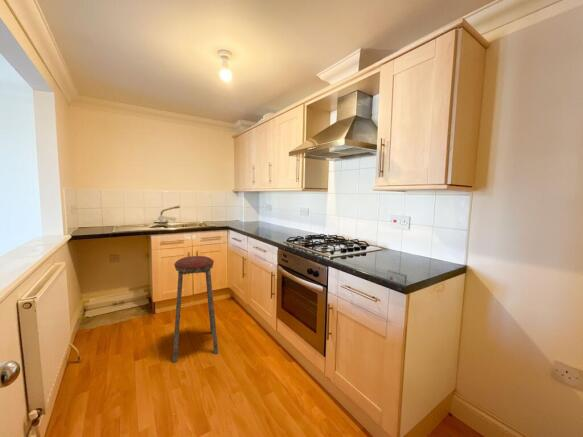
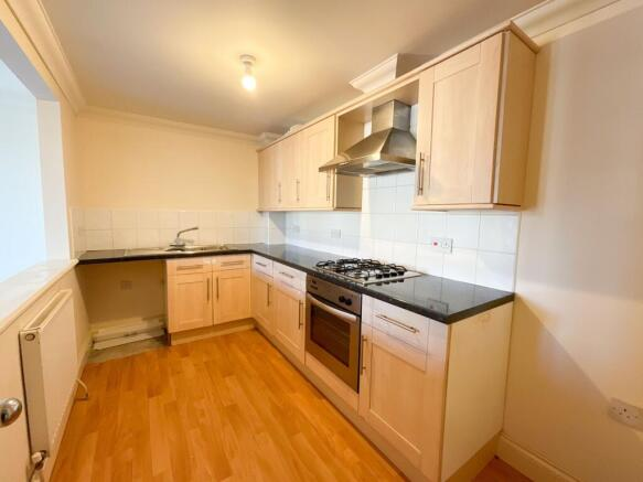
- music stool [172,255,219,363]
